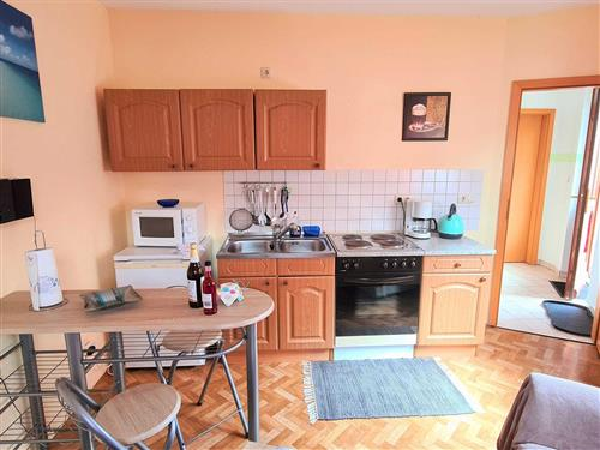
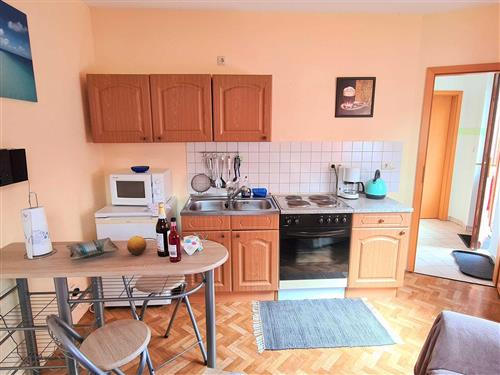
+ fruit [126,235,148,256]
